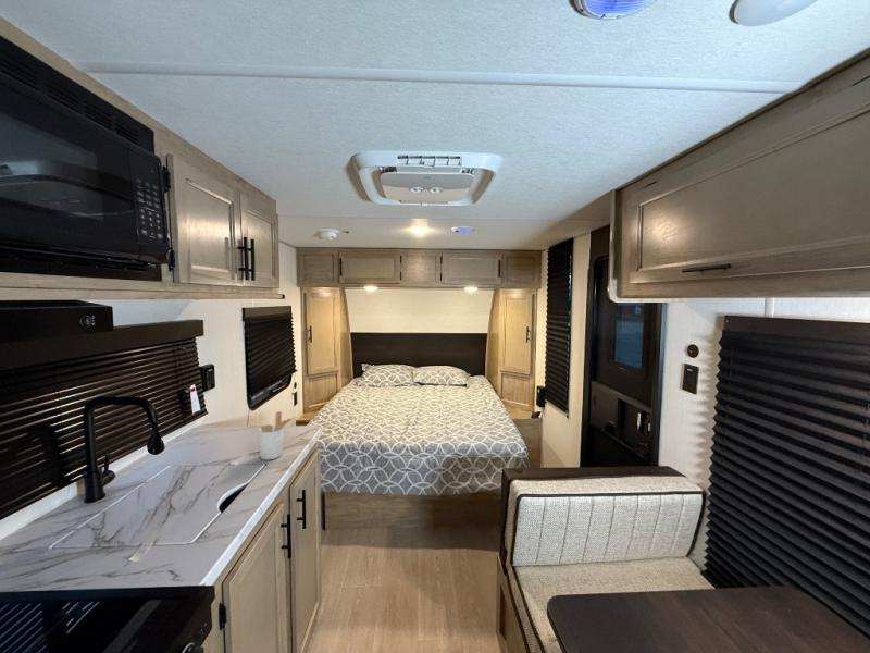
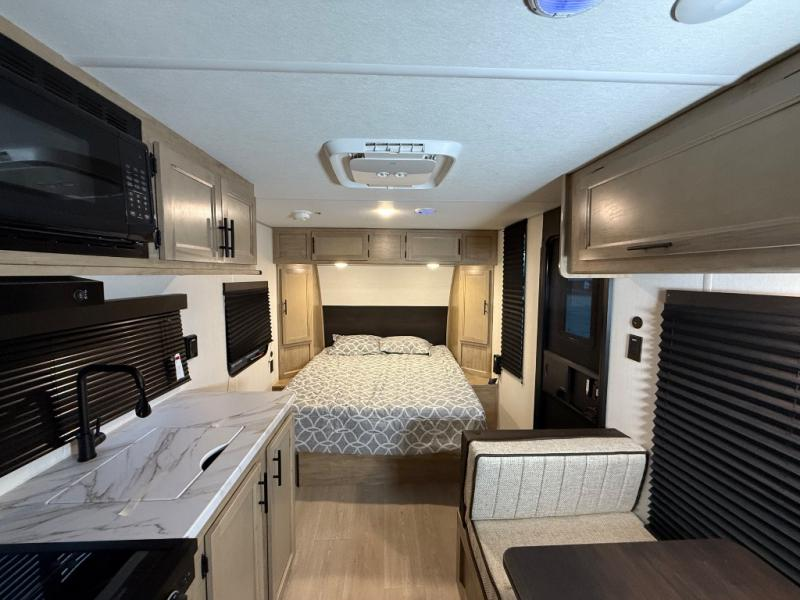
- utensil holder [258,410,296,460]
